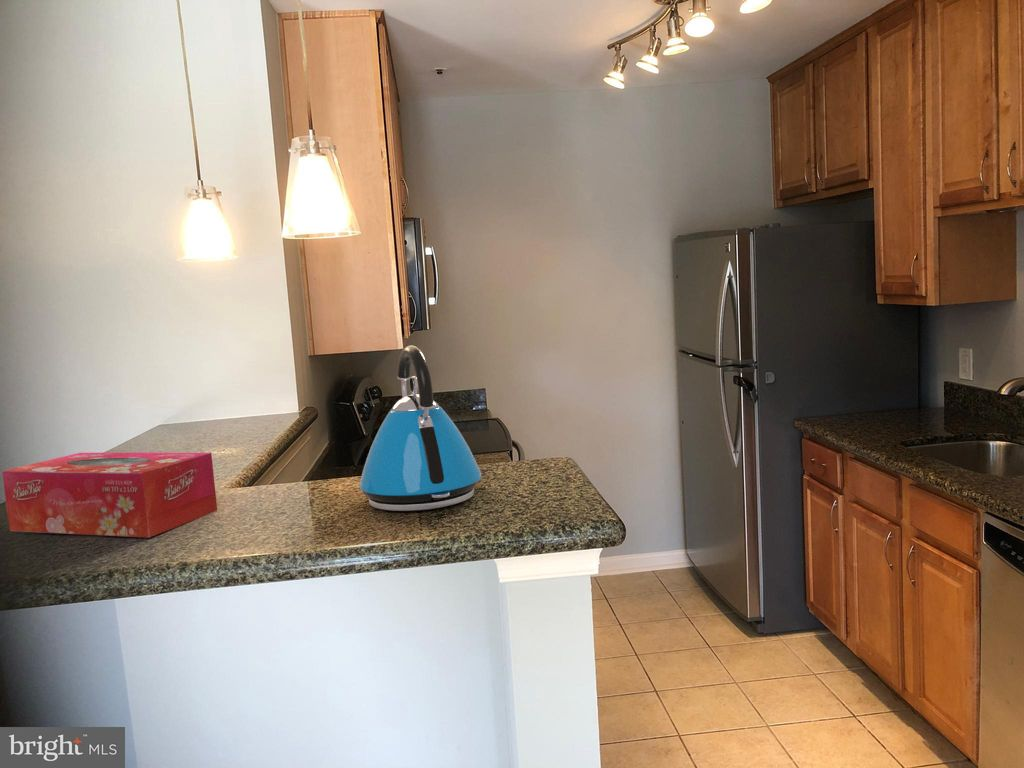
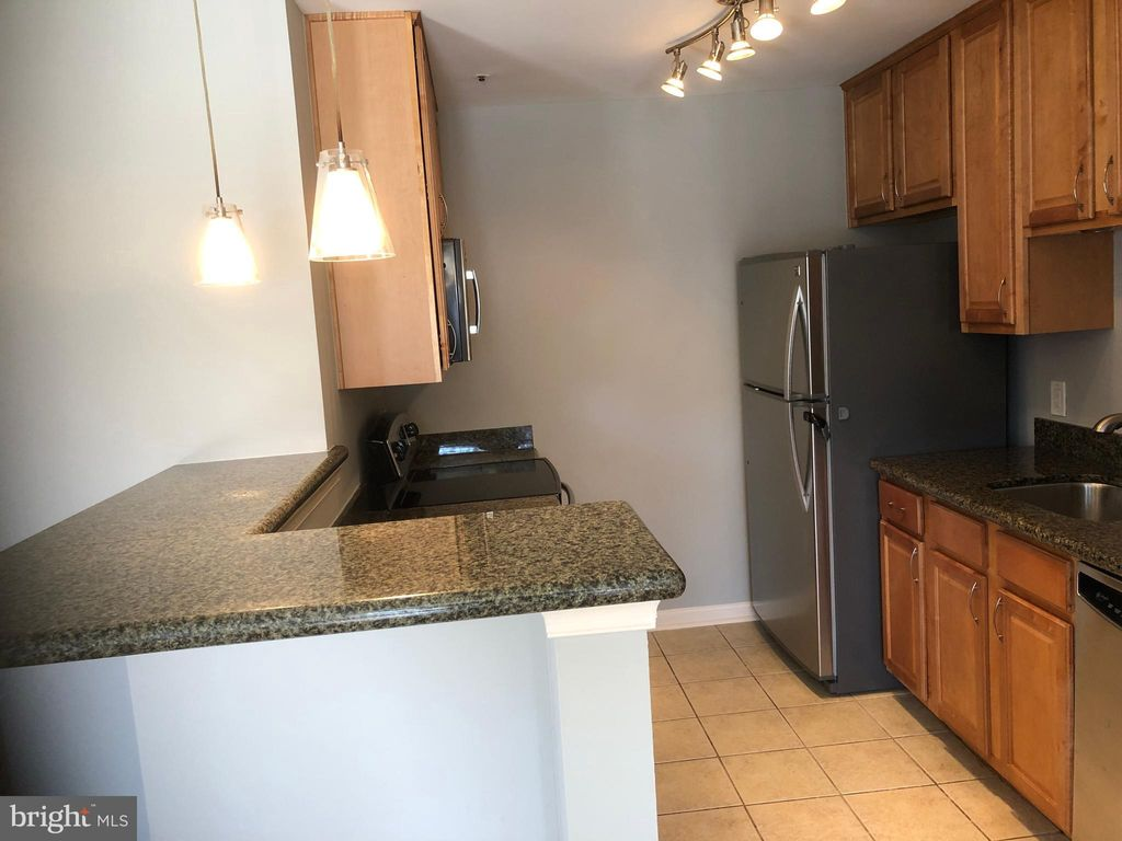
- tissue box [1,452,218,539]
- kettle [358,345,482,512]
